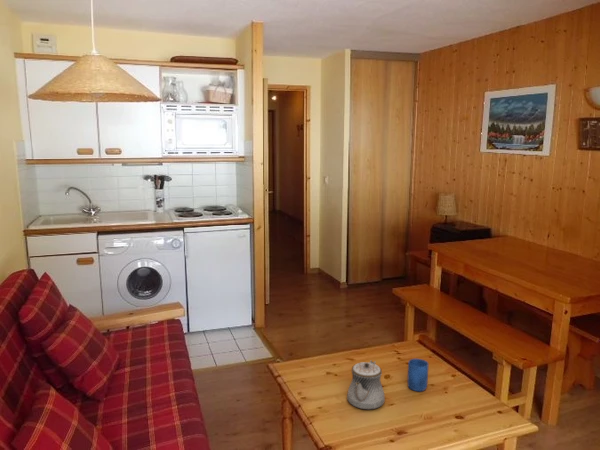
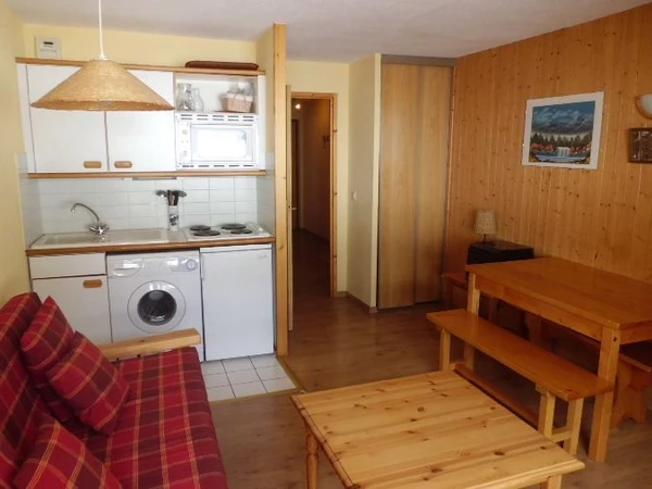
- teapot [346,359,386,411]
- mug [407,358,429,392]
